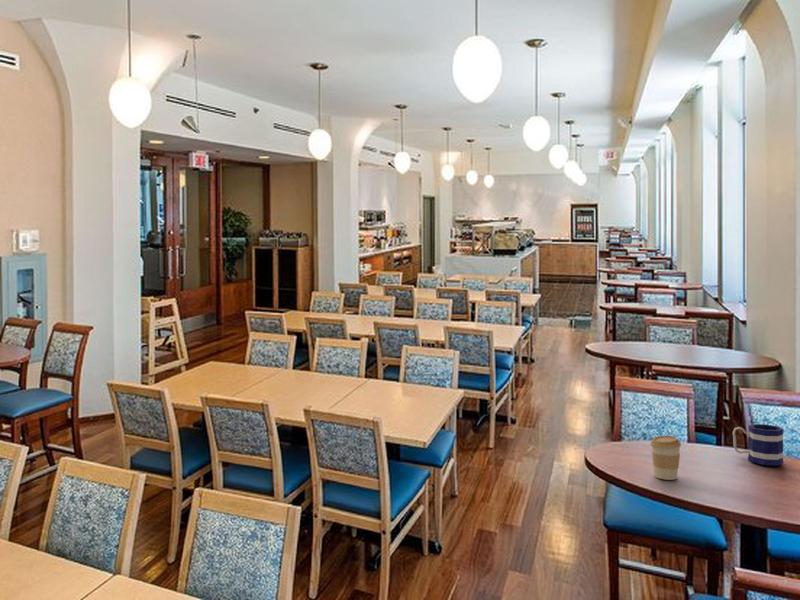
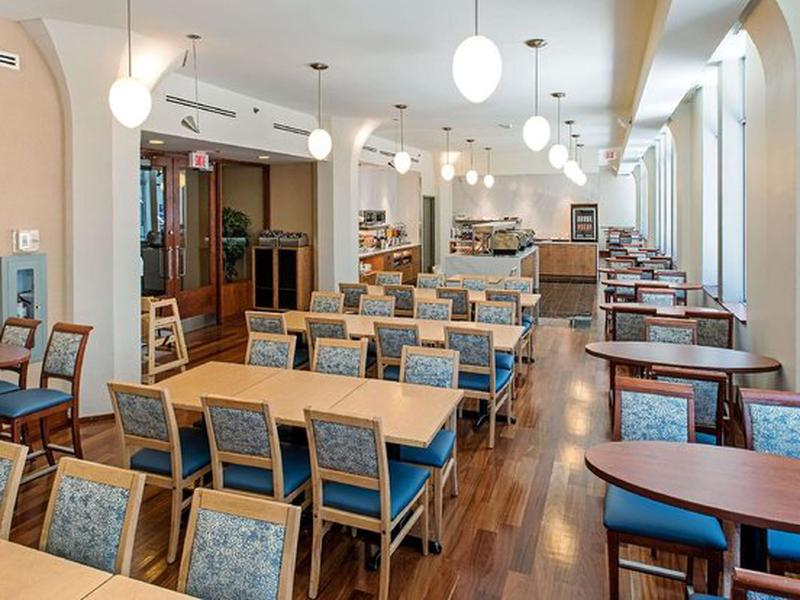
- mug [732,423,785,467]
- coffee cup [649,435,682,481]
